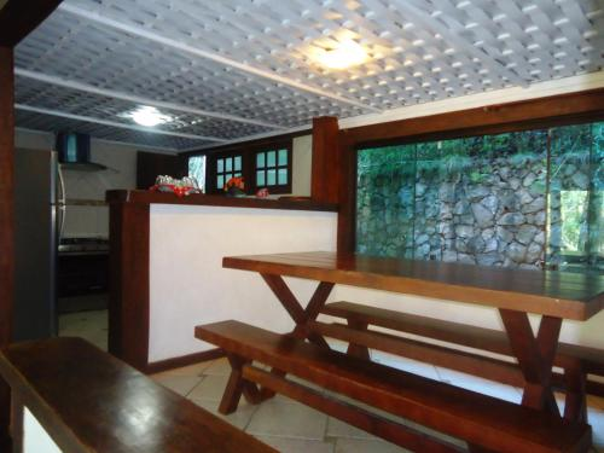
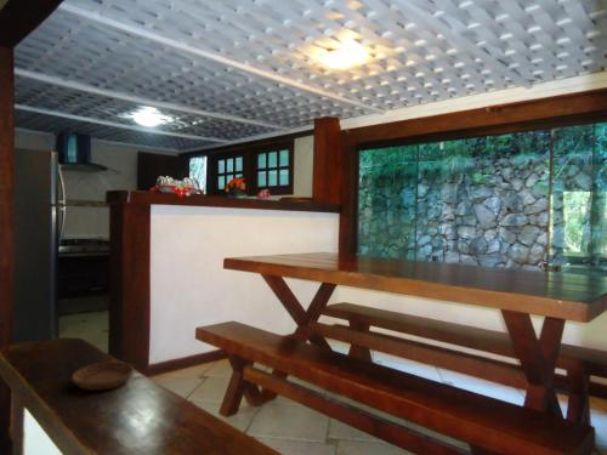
+ saucer [70,360,135,392]
